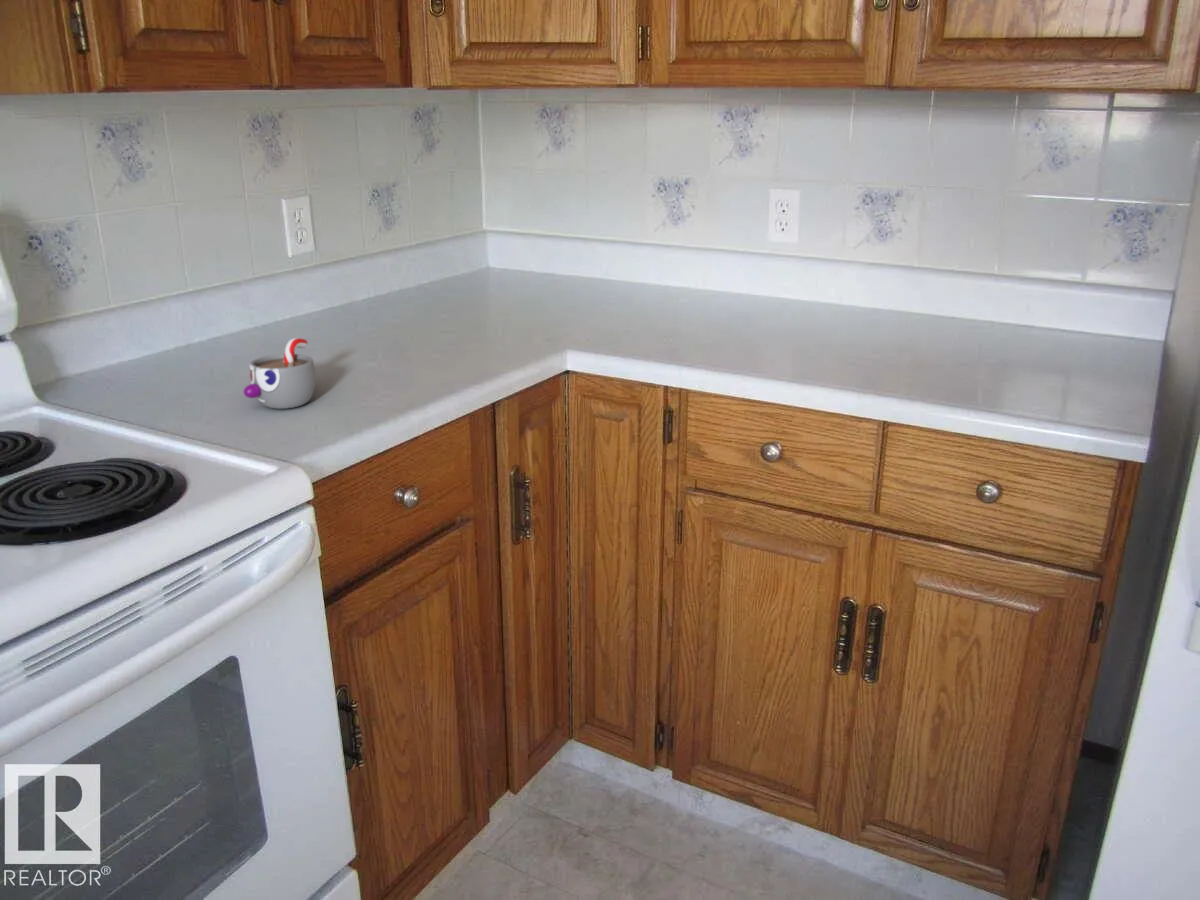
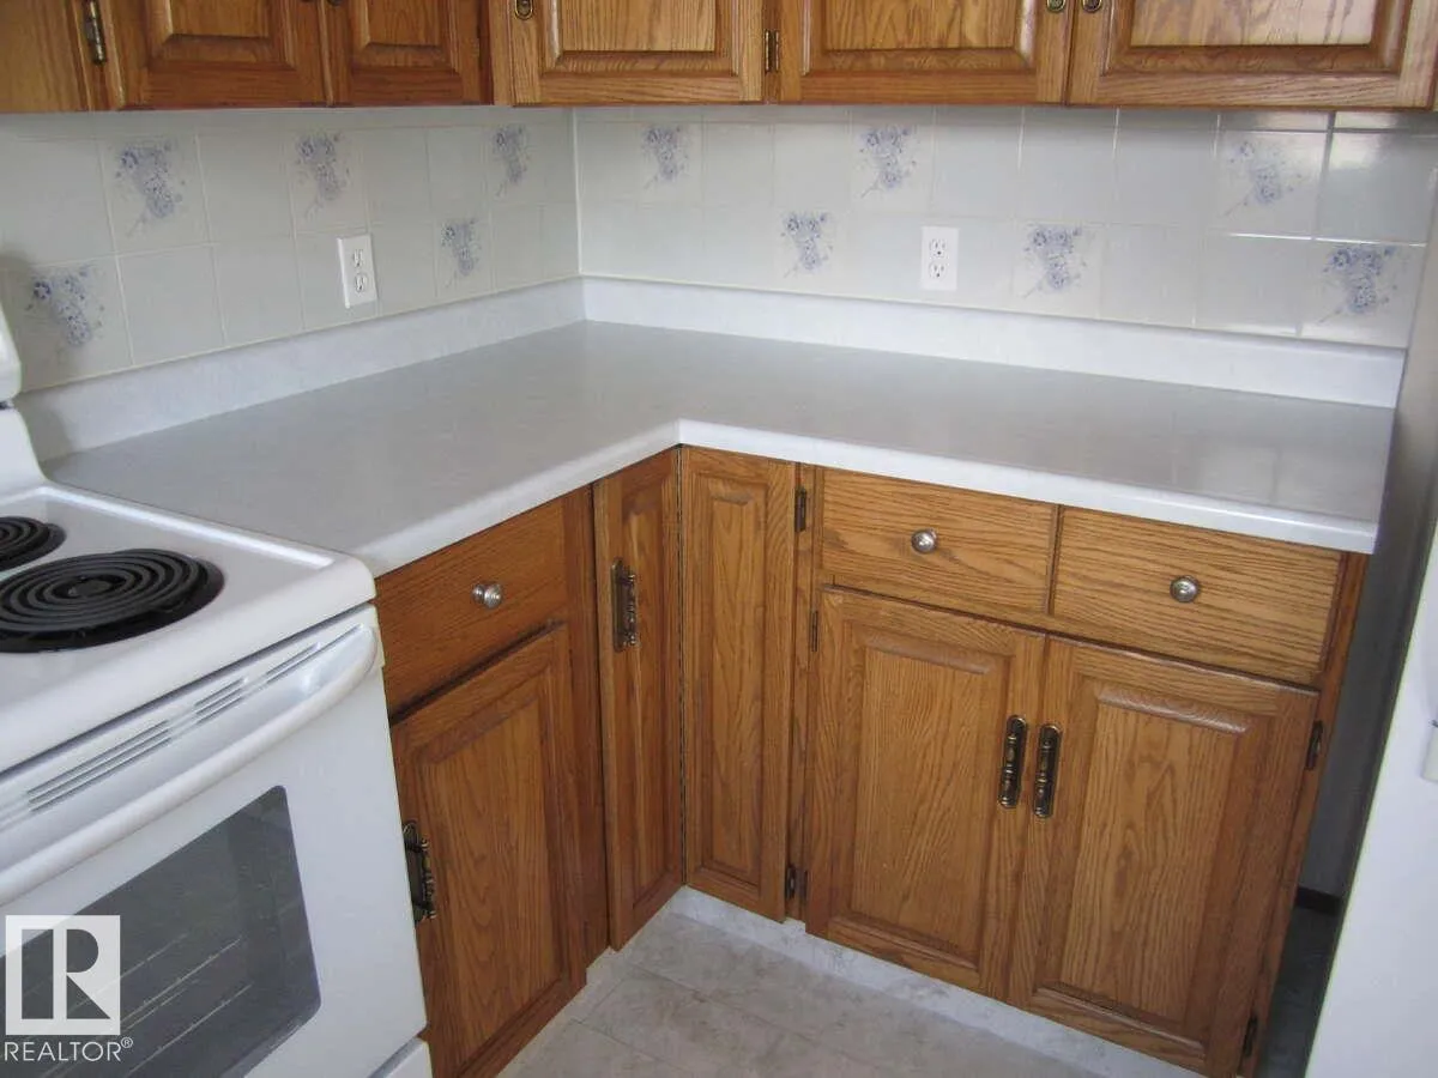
- mug [243,337,316,410]
